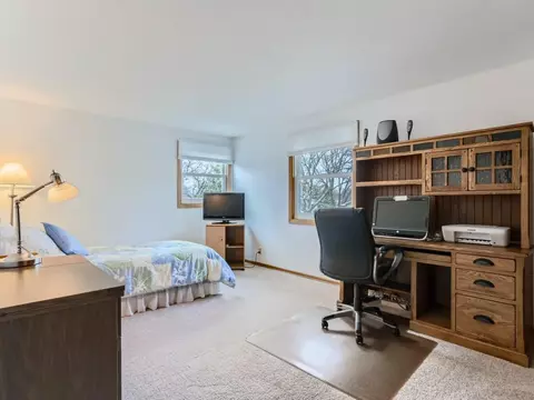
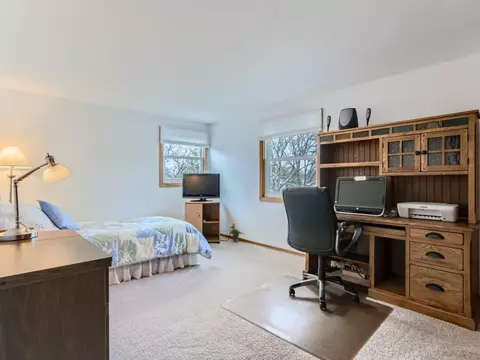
+ potted plant [228,224,246,243]
